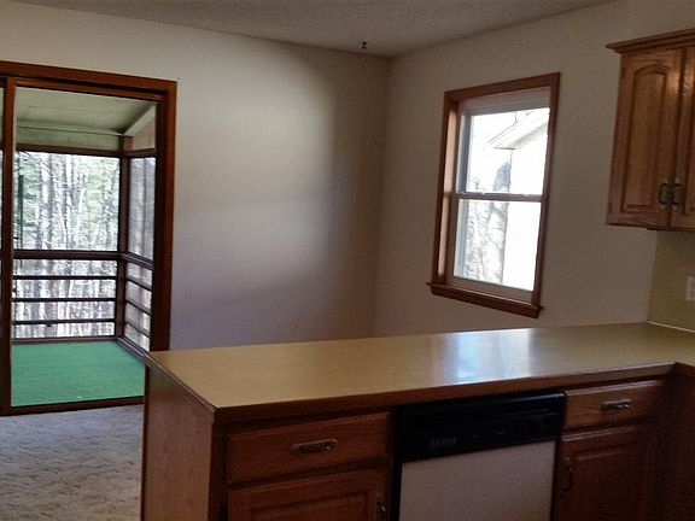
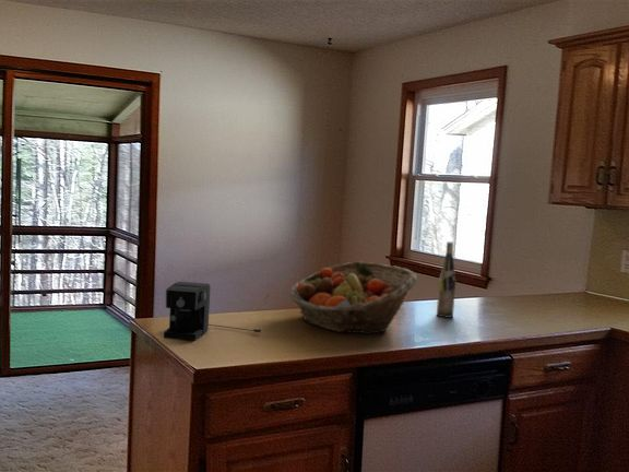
+ coffee maker [163,281,262,342]
+ wine bottle [436,240,456,318]
+ fruit basket [289,261,418,334]
